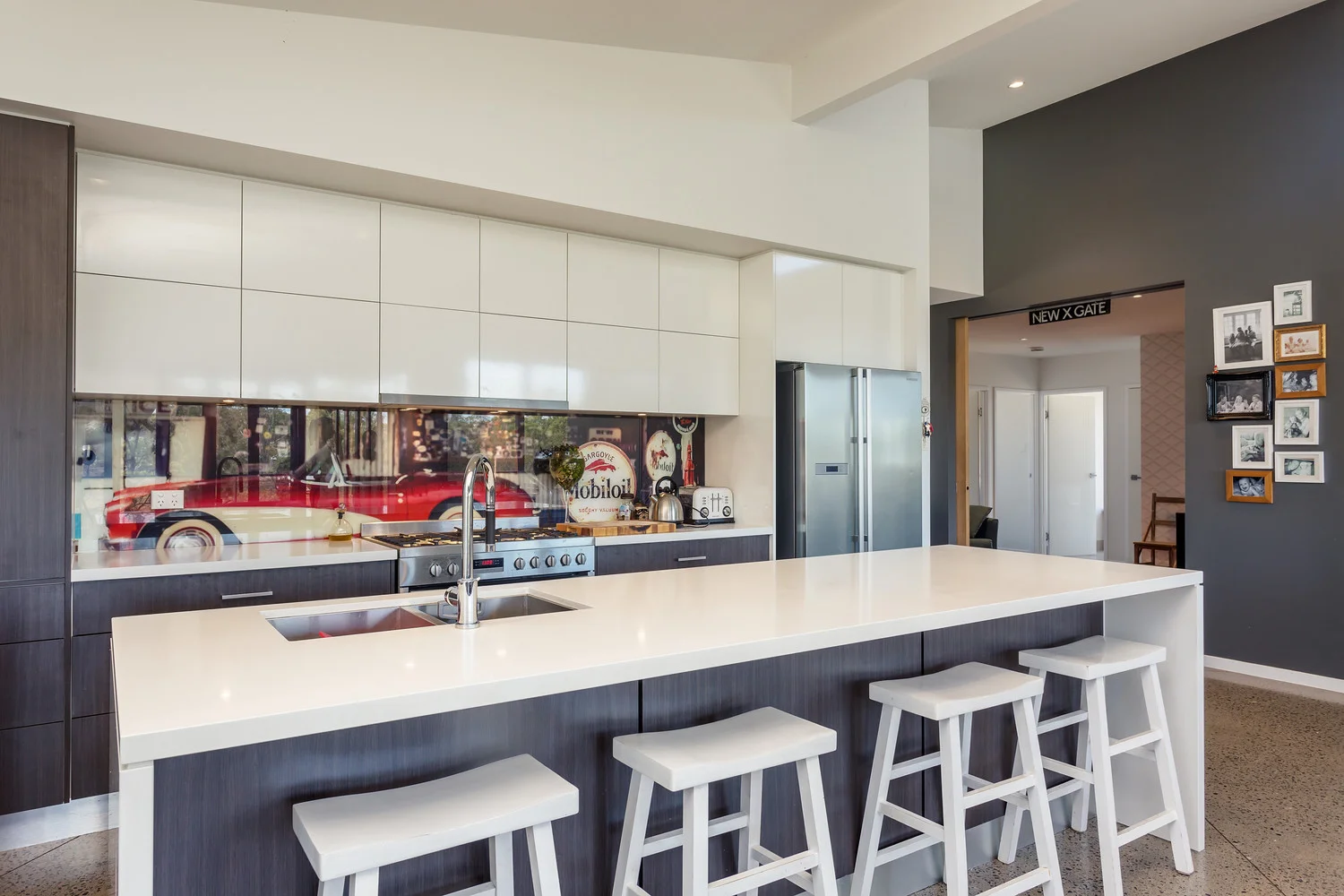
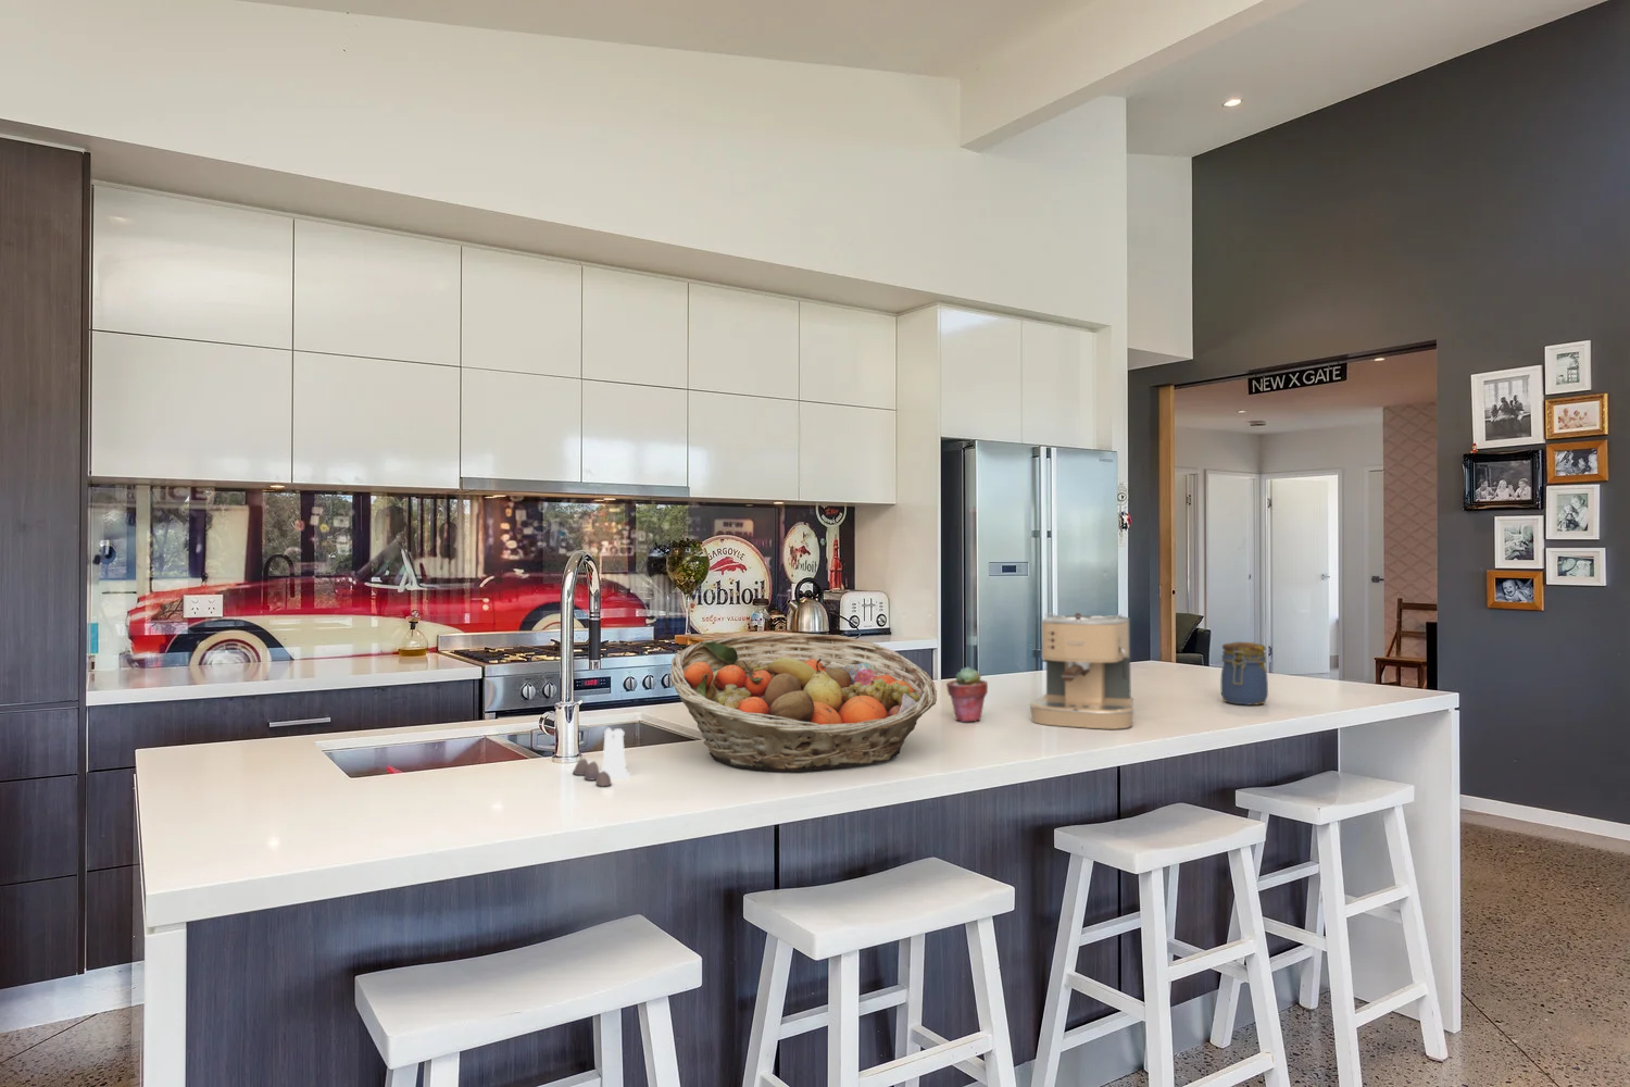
+ potted succulent [946,665,988,723]
+ coffee maker [1028,611,1135,730]
+ salt and pepper shaker set [571,727,631,787]
+ jar [1219,642,1270,706]
+ fruit basket [669,632,937,772]
